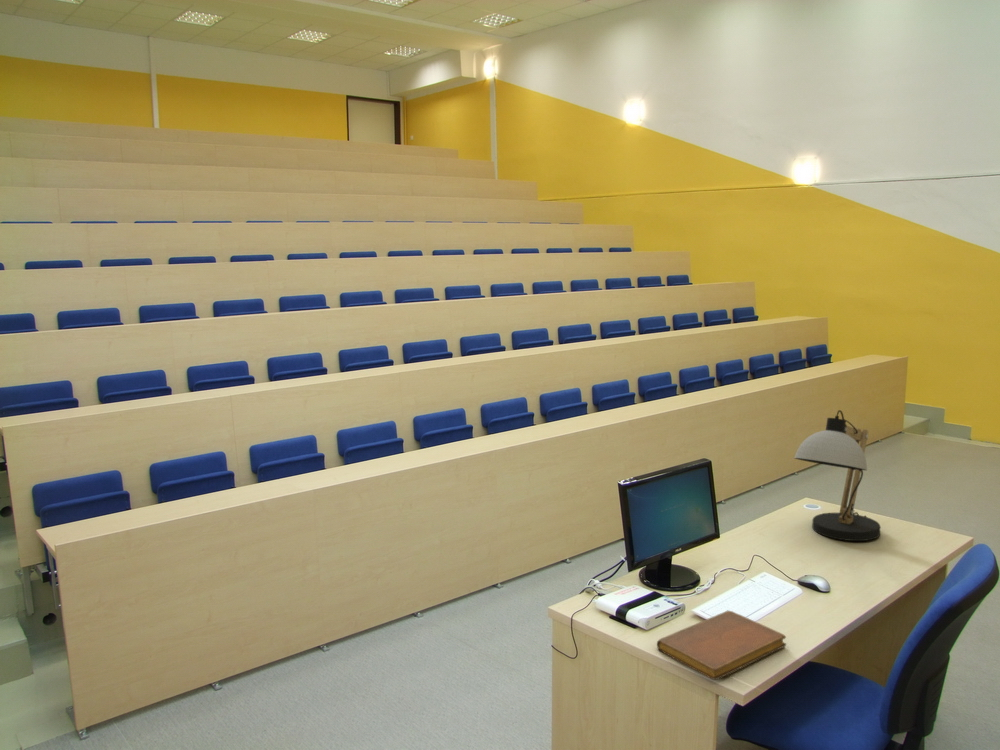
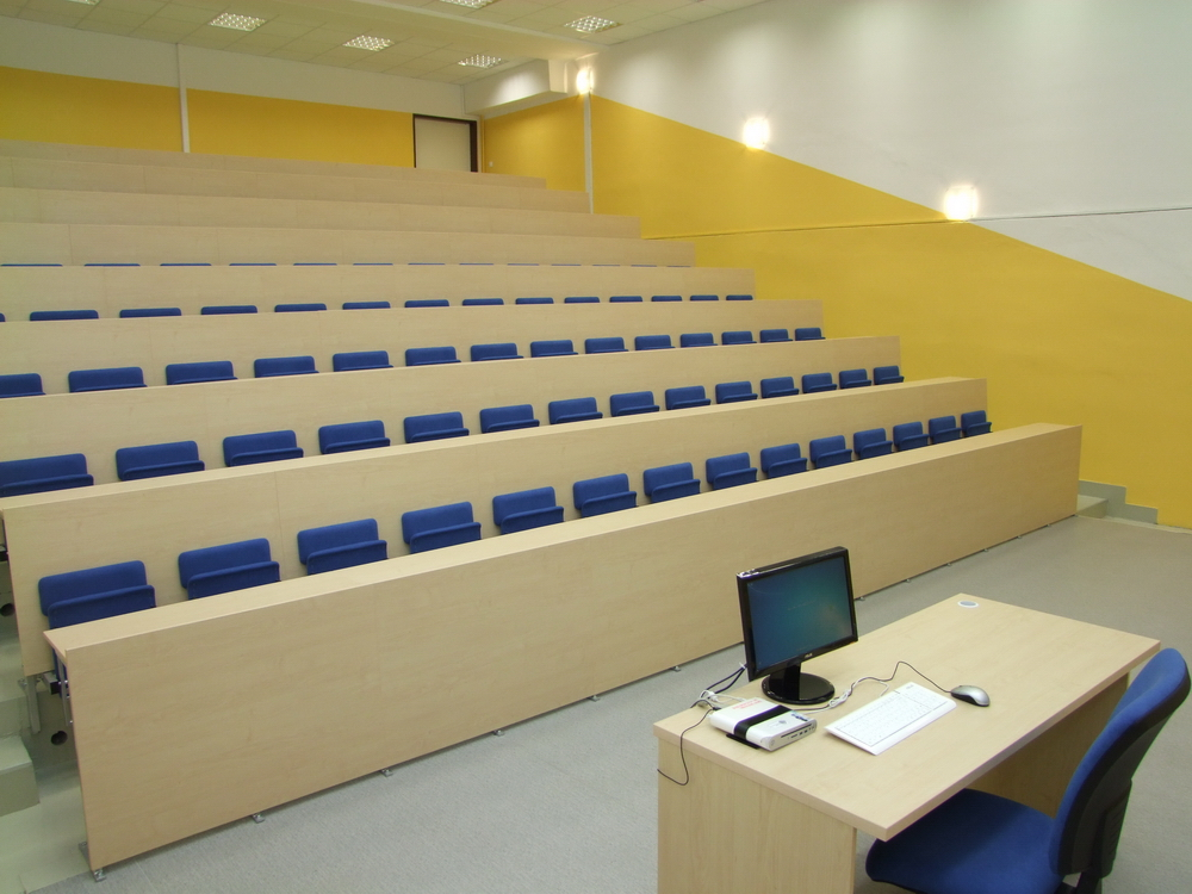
- notebook [656,609,787,681]
- desk lamp [793,409,881,542]
